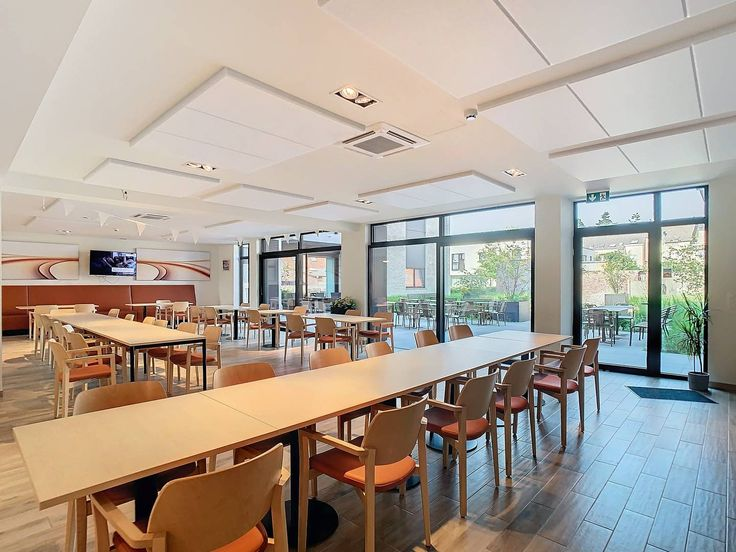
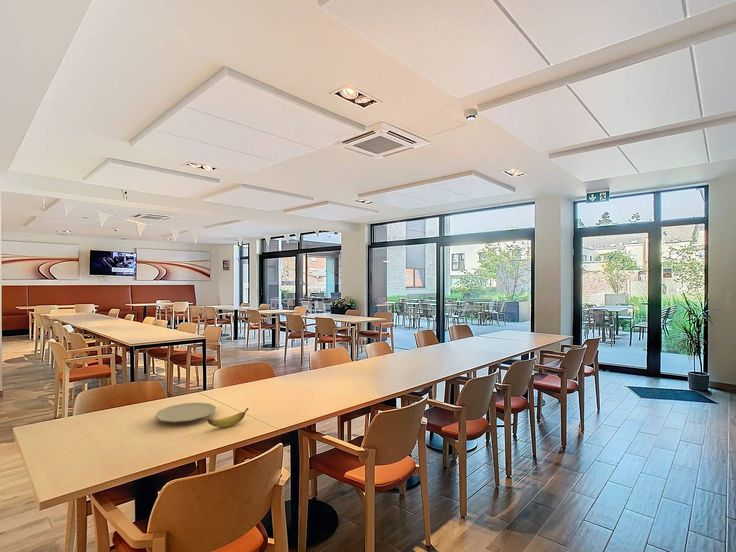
+ banana [206,407,249,428]
+ plate [154,401,217,423]
